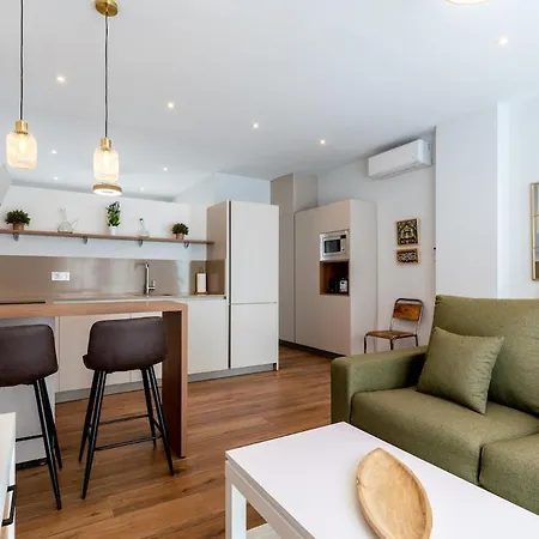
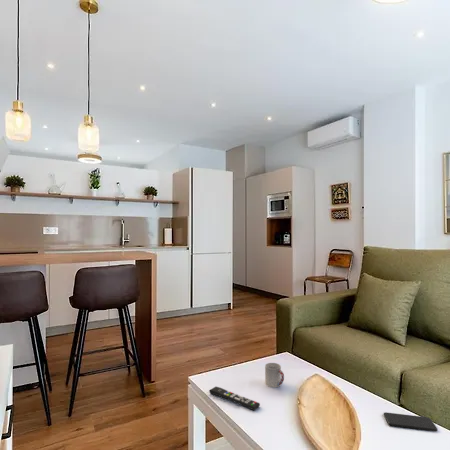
+ cup [264,362,285,388]
+ remote control [208,386,261,411]
+ smartphone [383,411,438,432]
